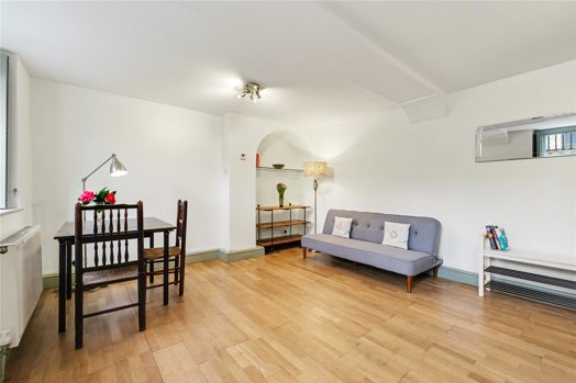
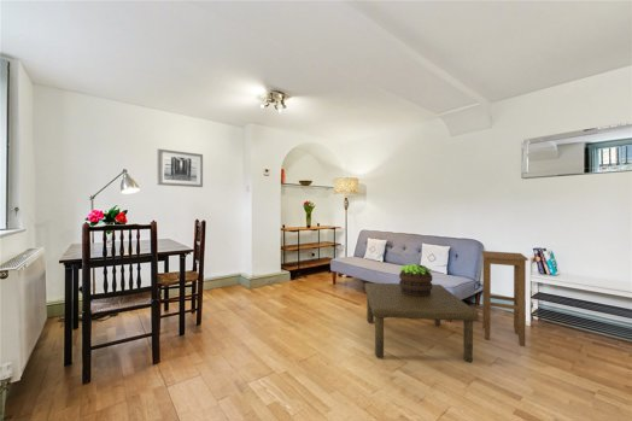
+ stool [480,250,529,347]
+ wall art [156,148,204,188]
+ coffee table [363,281,479,363]
+ potted plant [398,263,433,297]
